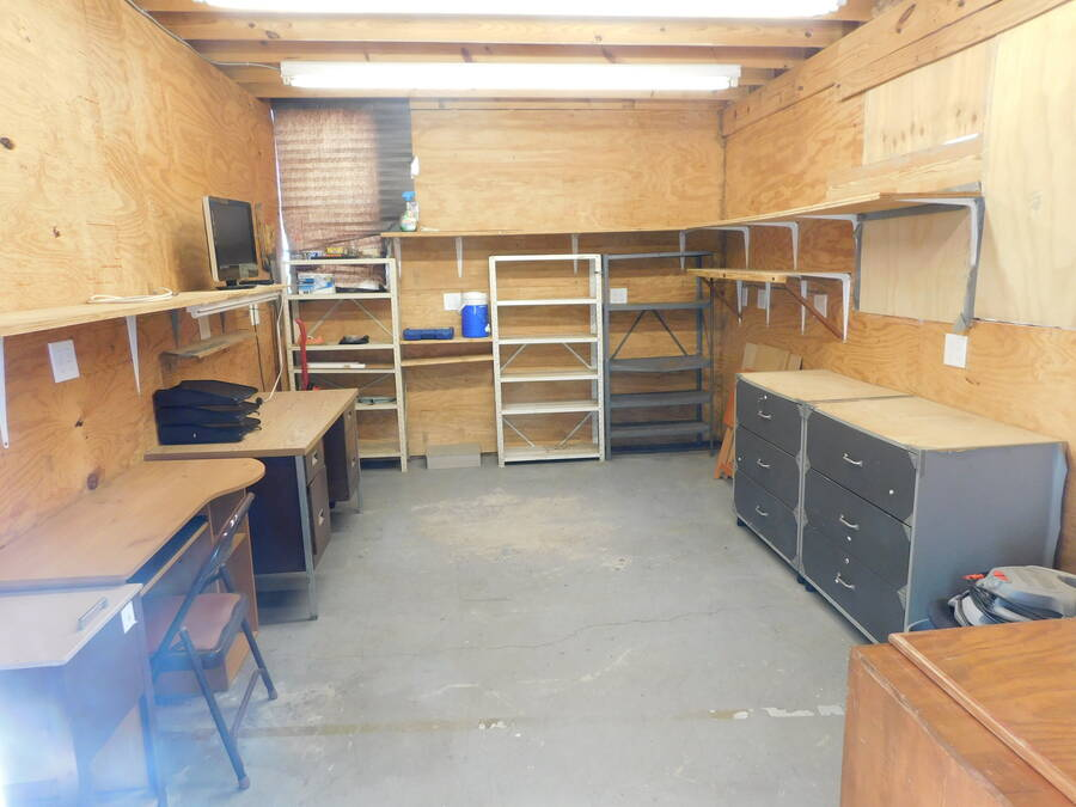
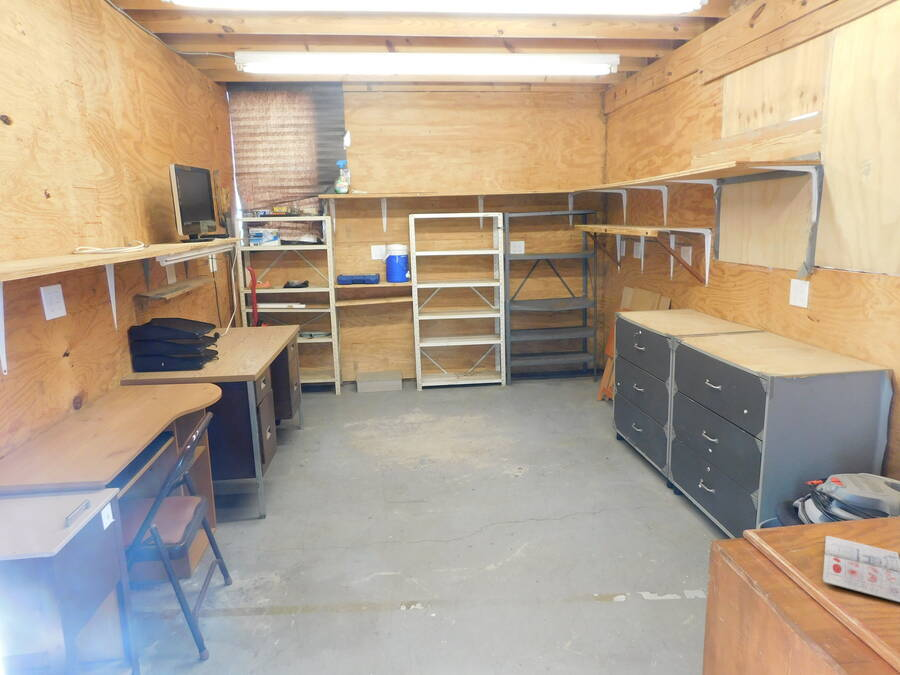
+ diary [822,535,900,603]
